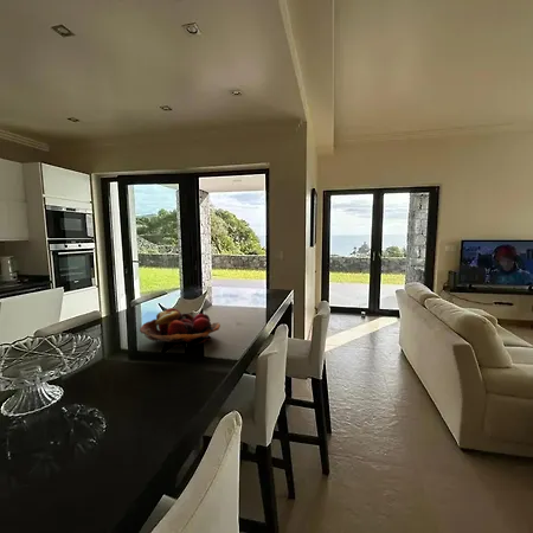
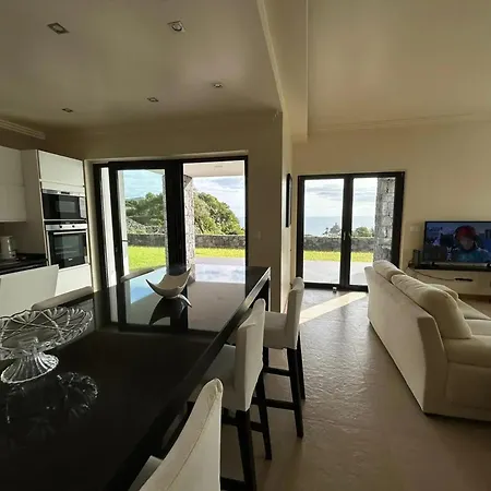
- fruit basket [139,307,221,348]
